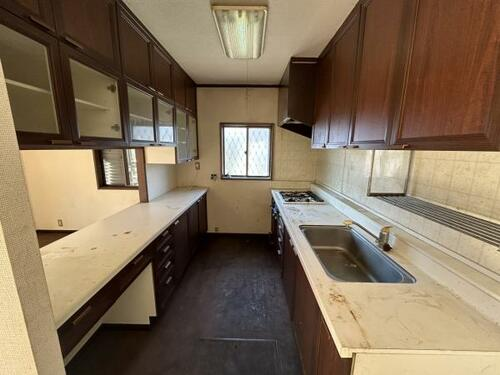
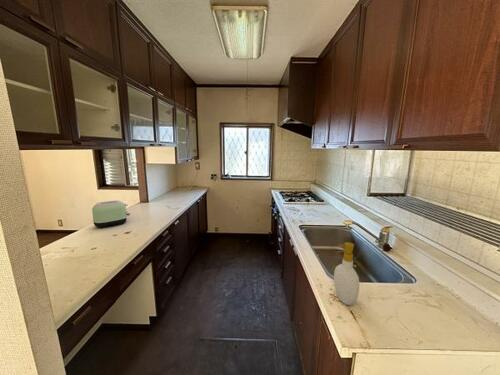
+ soap bottle [333,241,360,306]
+ toaster [91,199,131,229]
